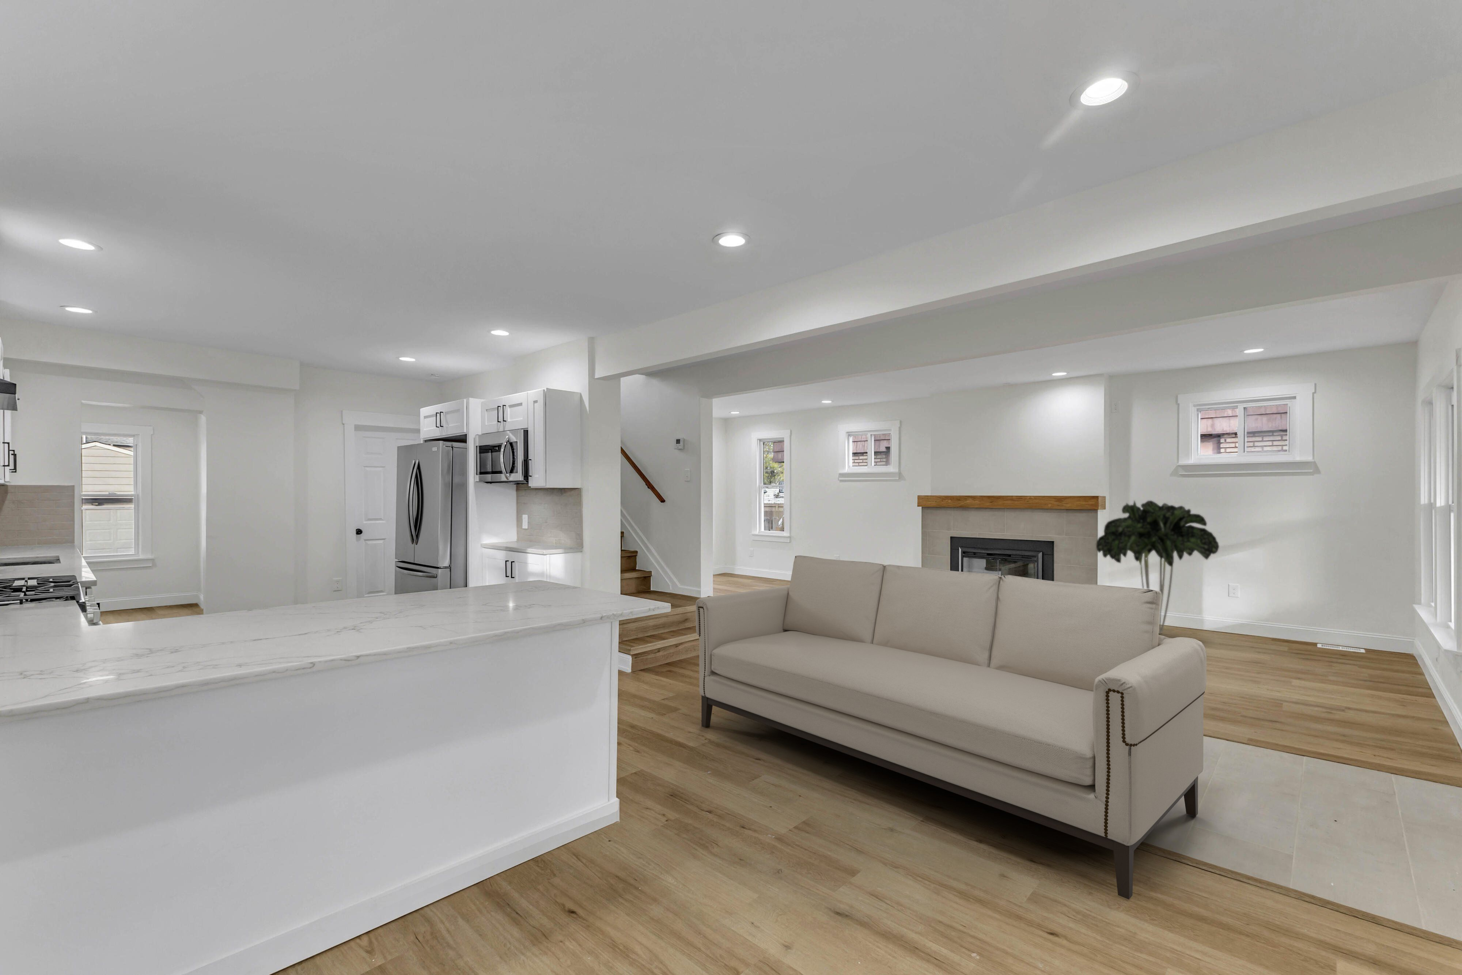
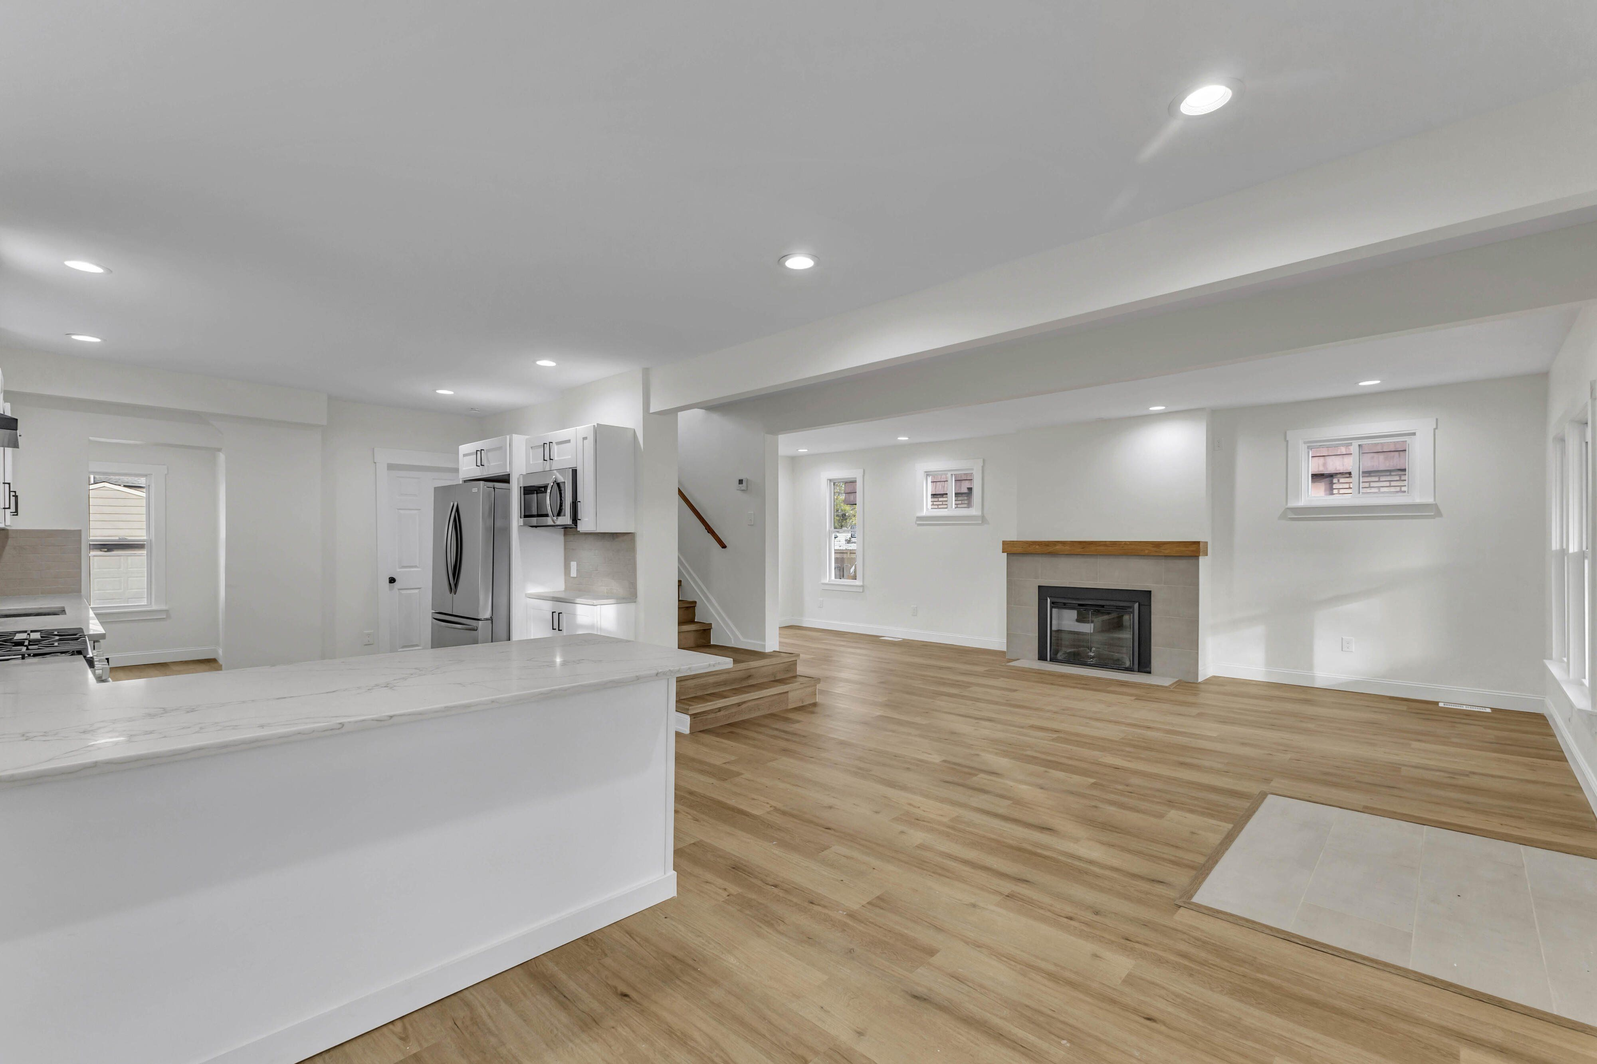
- sofa [695,555,1206,900]
- indoor plant [1095,499,1219,634]
